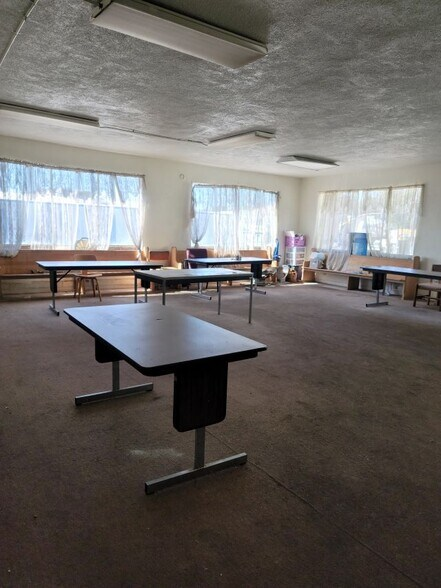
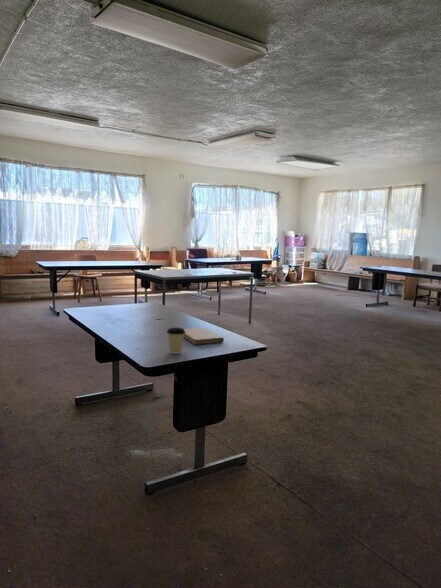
+ coffee cup [166,327,185,355]
+ notebook [183,327,225,346]
